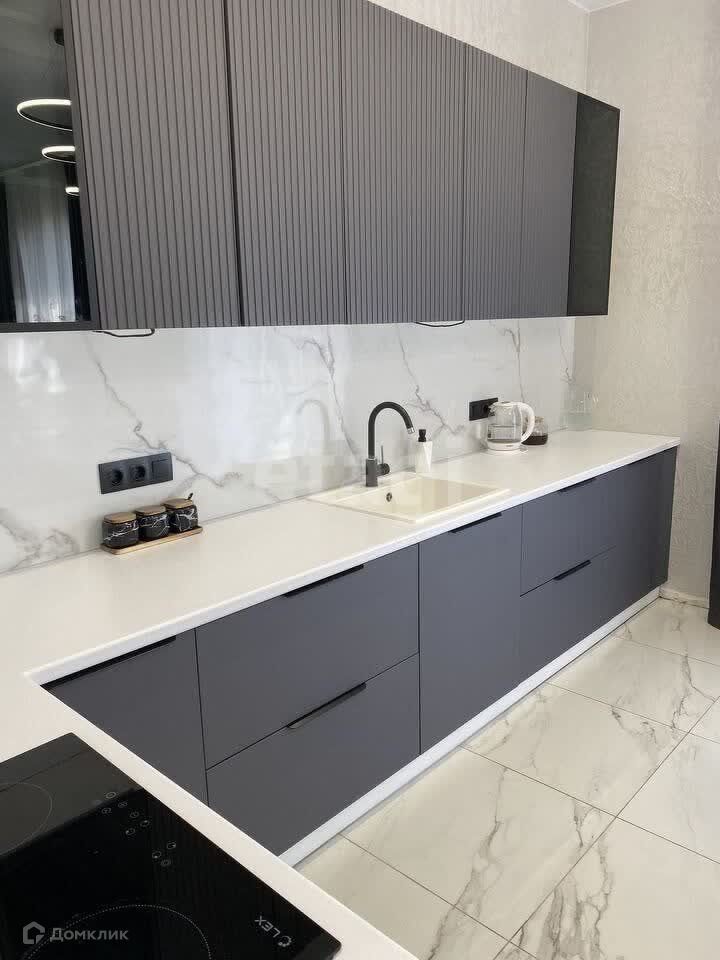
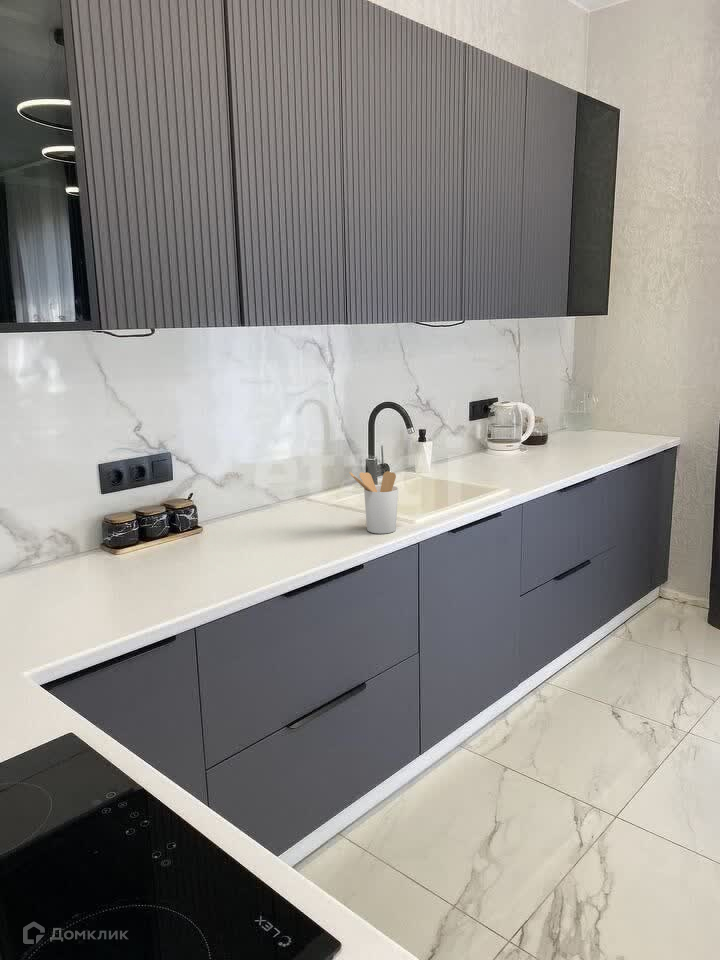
+ utensil holder [349,470,399,535]
